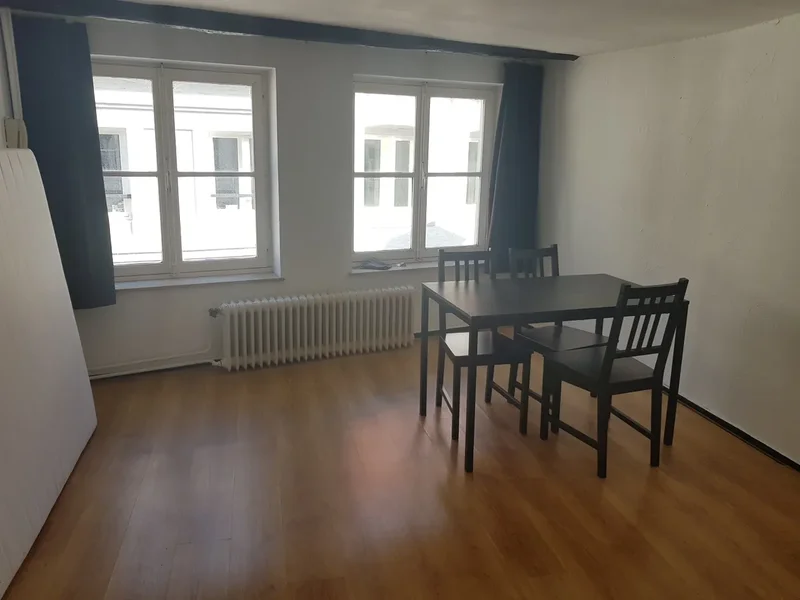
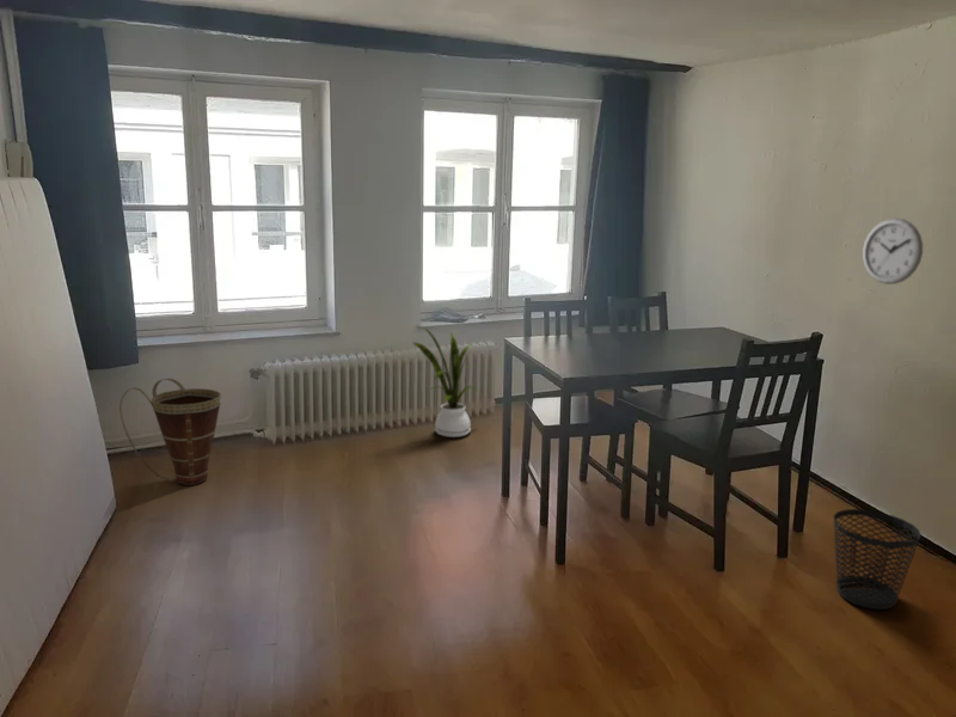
+ basket [118,378,222,486]
+ house plant [412,325,479,439]
+ wall clock [862,216,924,286]
+ wastebasket [833,508,923,611]
